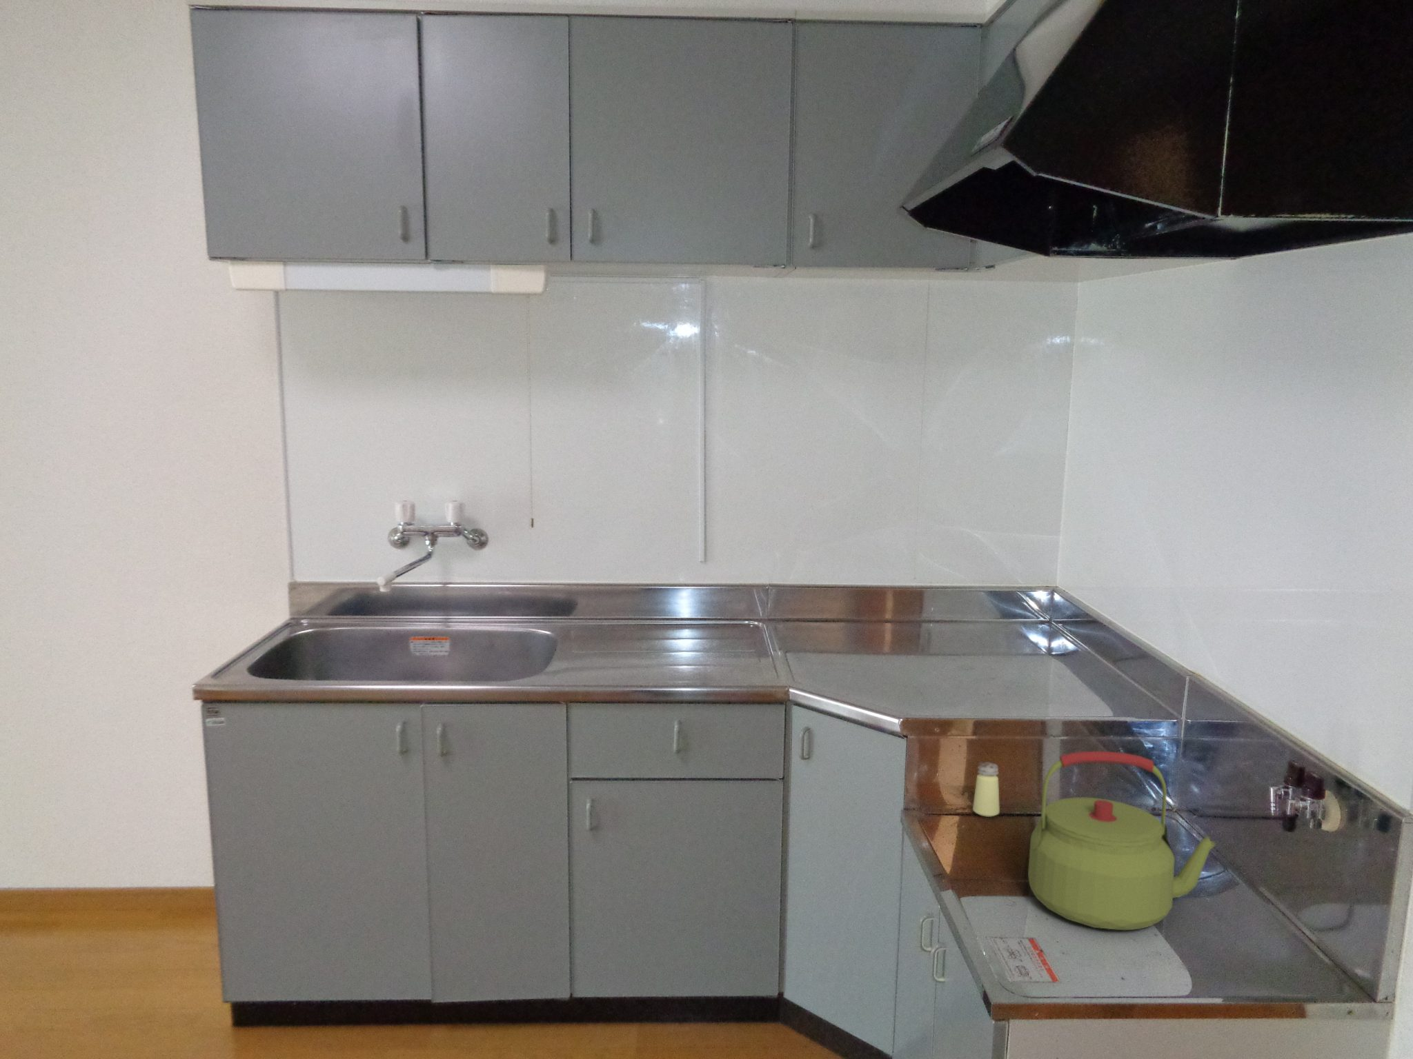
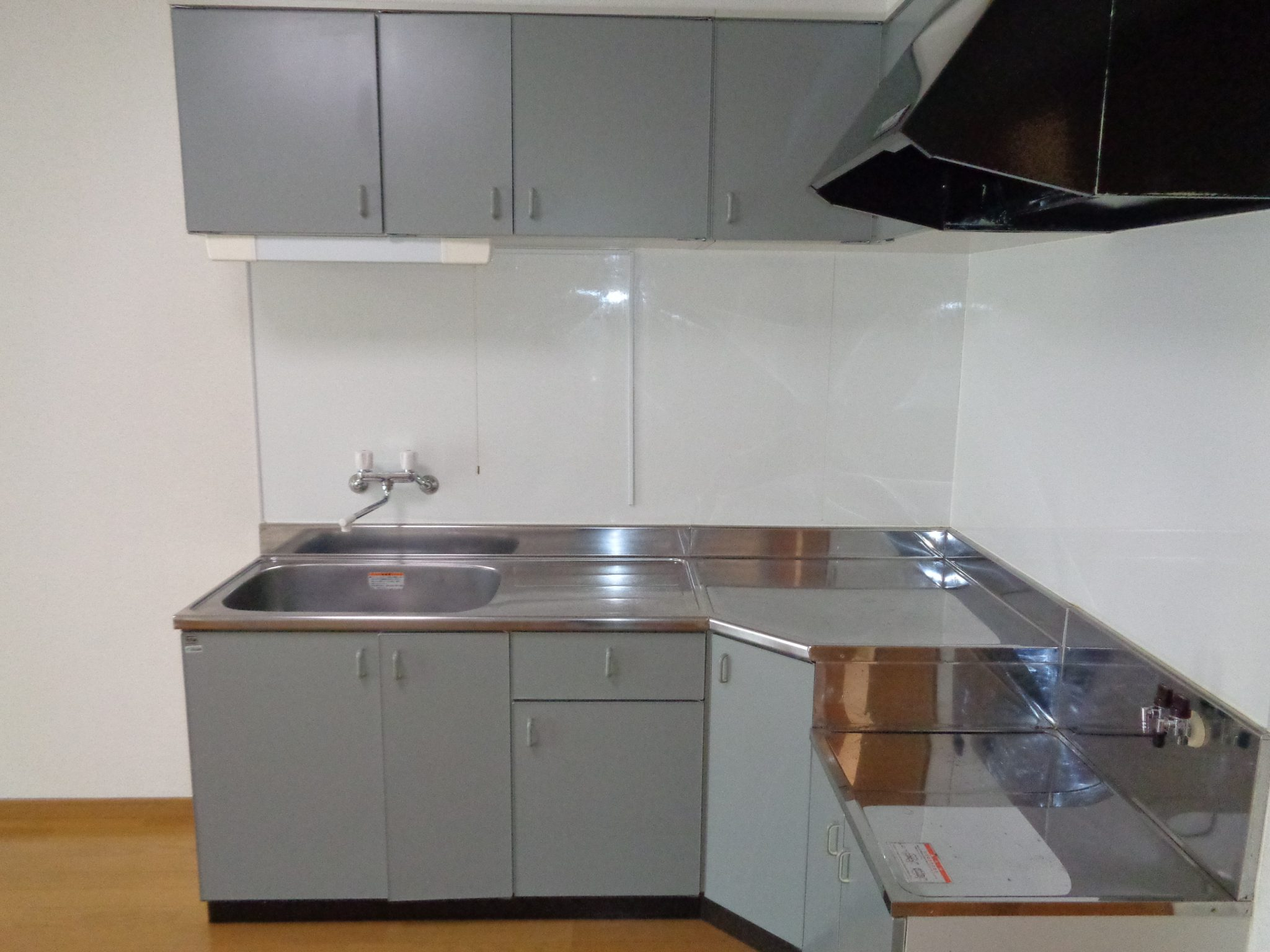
- kettle [1027,751,1216,931]
- saltshaker [972,761,1000,818]
